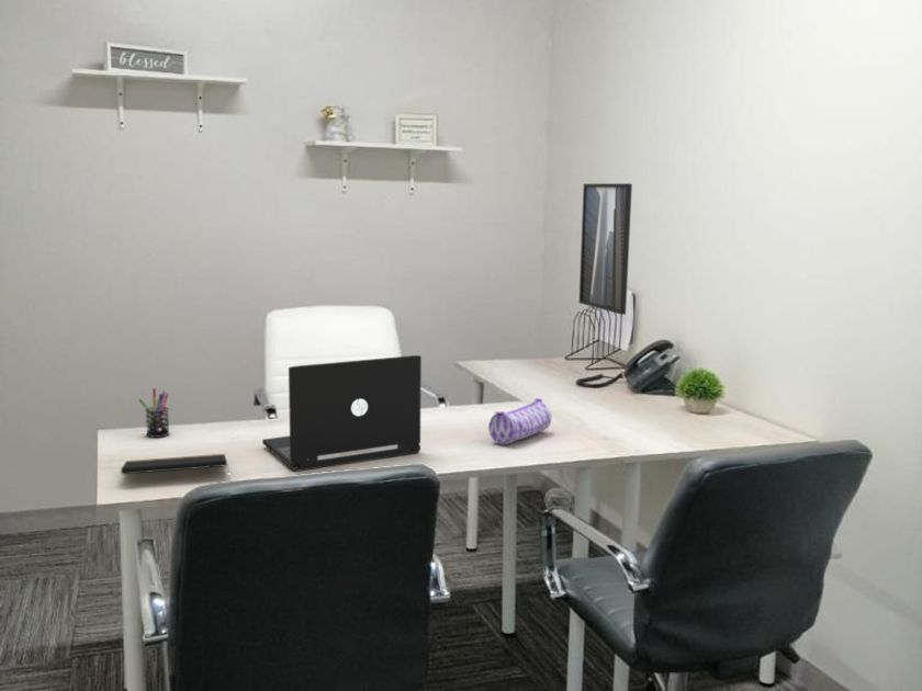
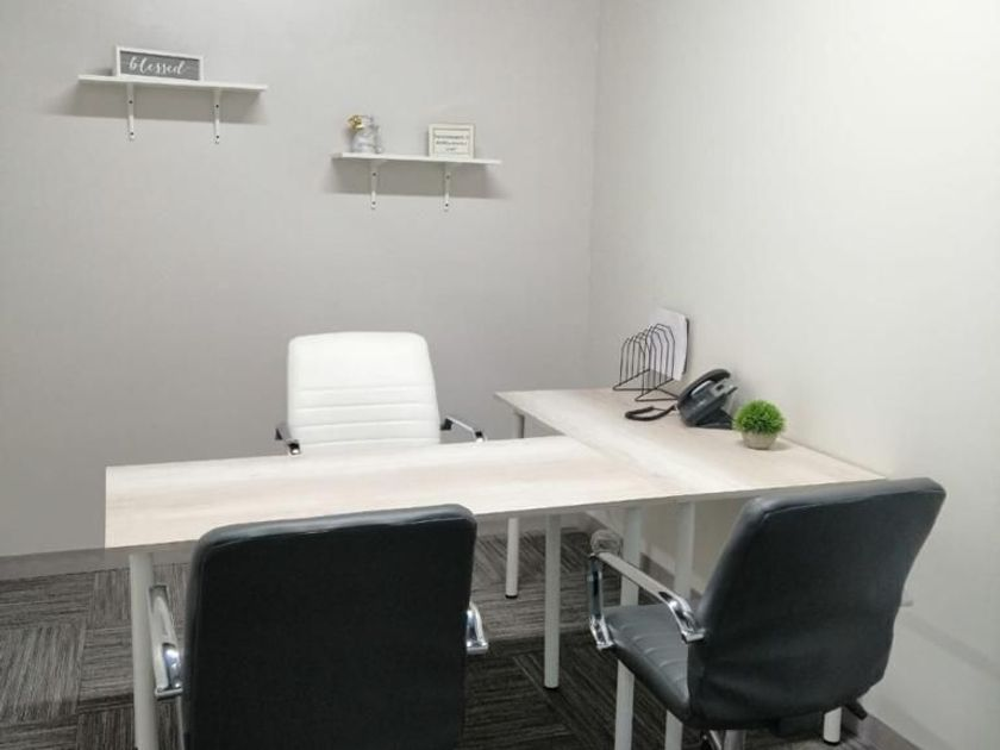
- pencil case [487,397,552,445]
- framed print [577,182,633,316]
- pen holder [137,387,170,439]
- laptop [261,354,423,473]
- notepad [120,453,232,479]
